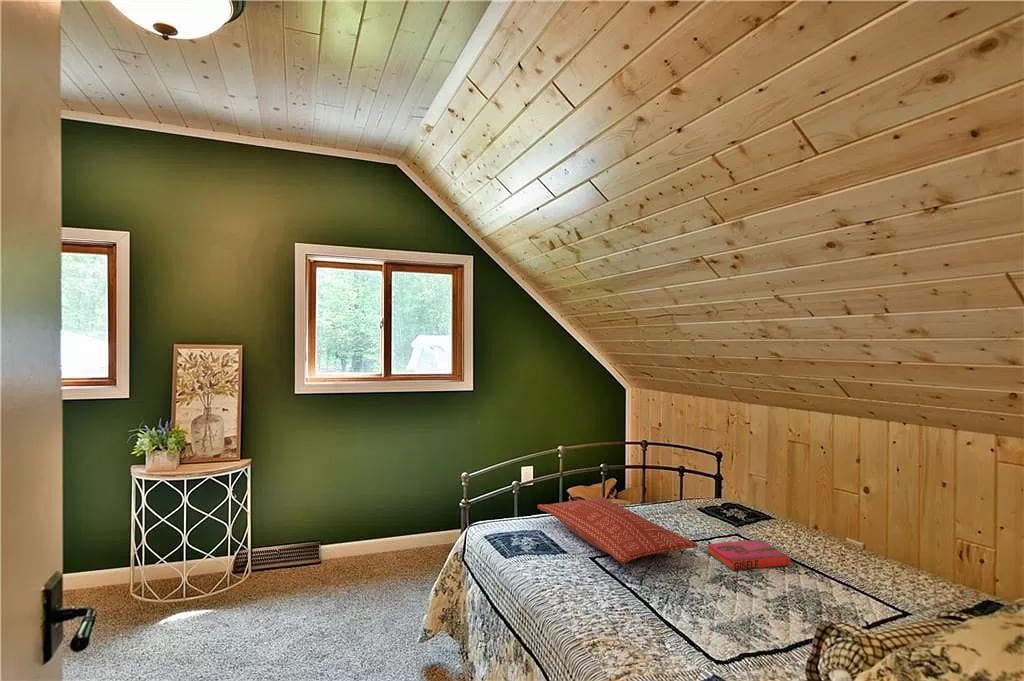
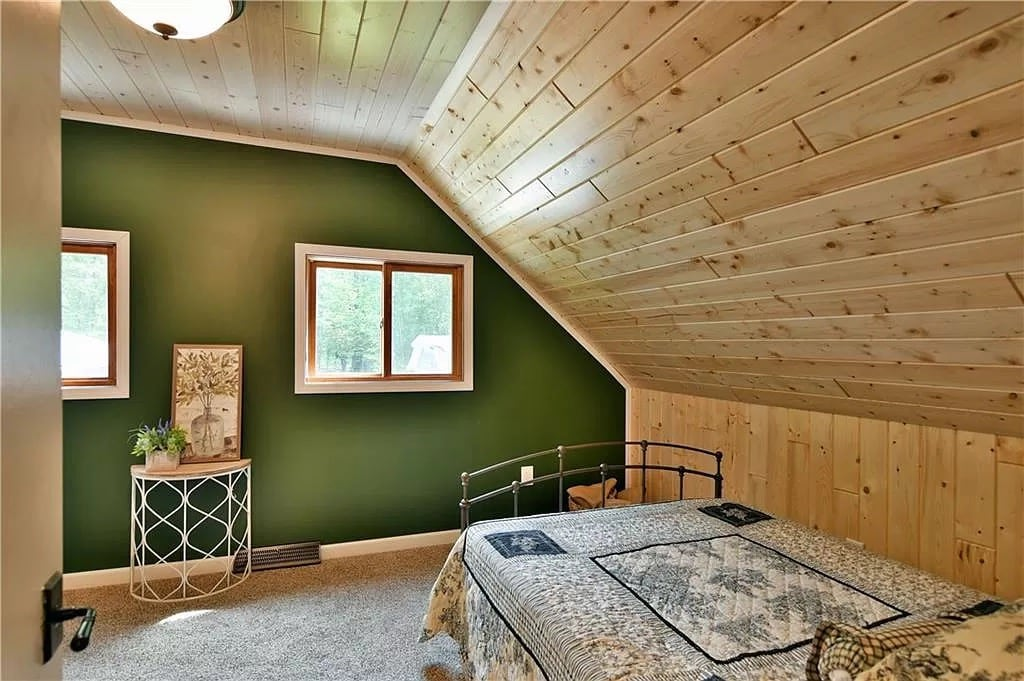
- hardback book [706,539,792,571]
- pillow [537,495,698,564]
